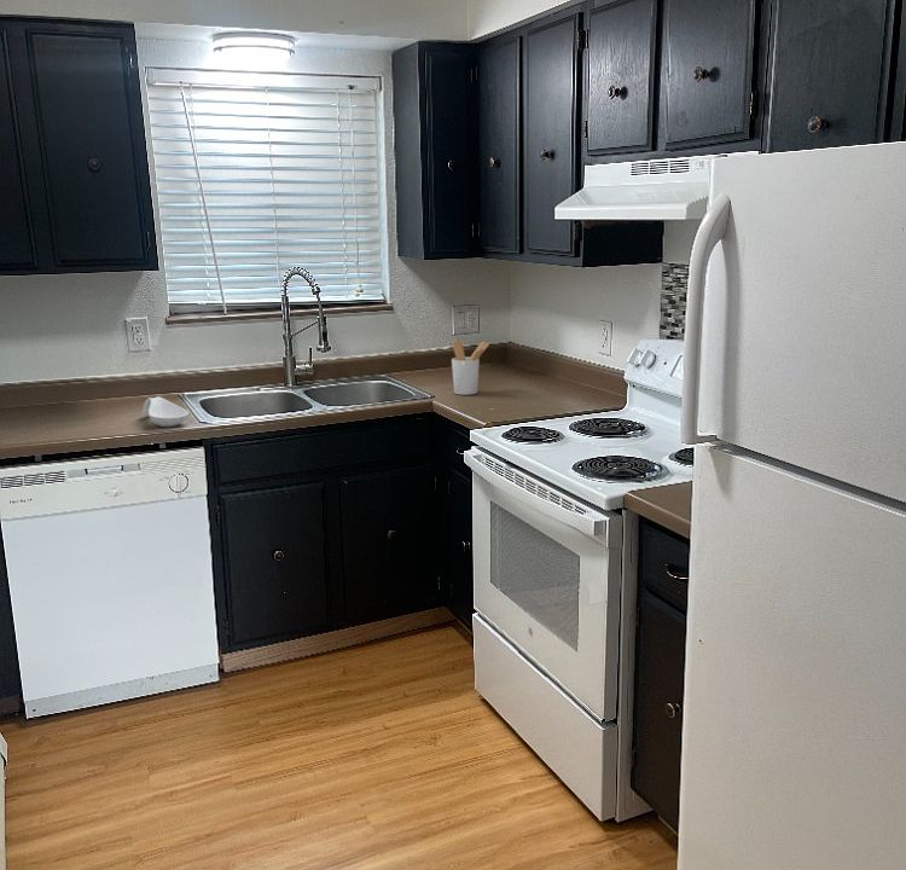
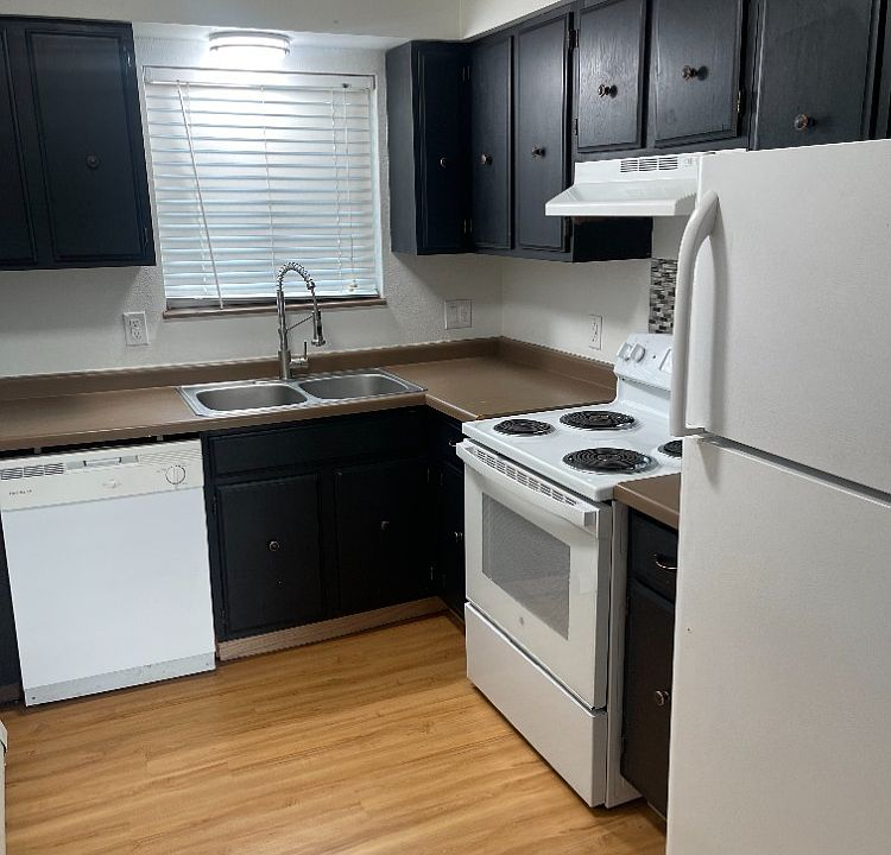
- spoon rest [141,395,190,428]
- utensil holder [451,340,490,396]
